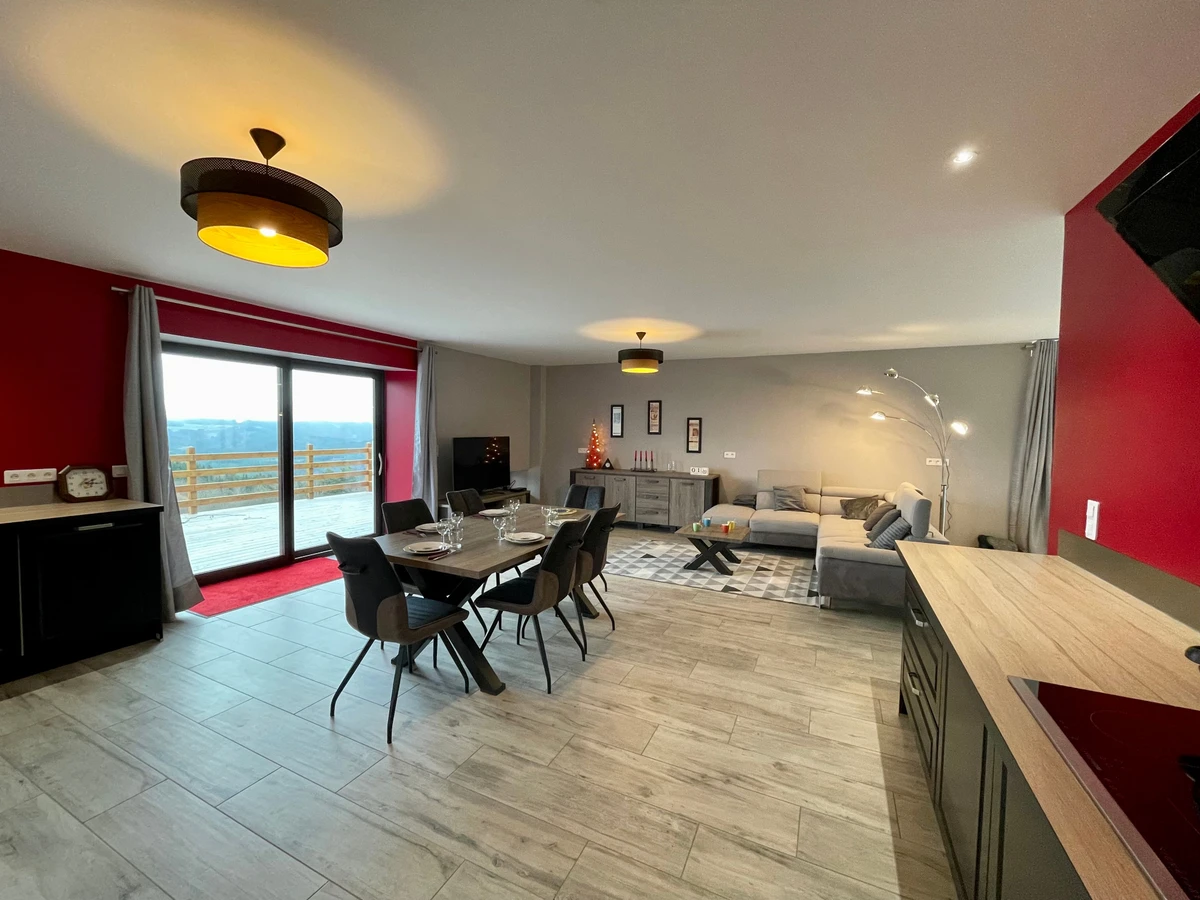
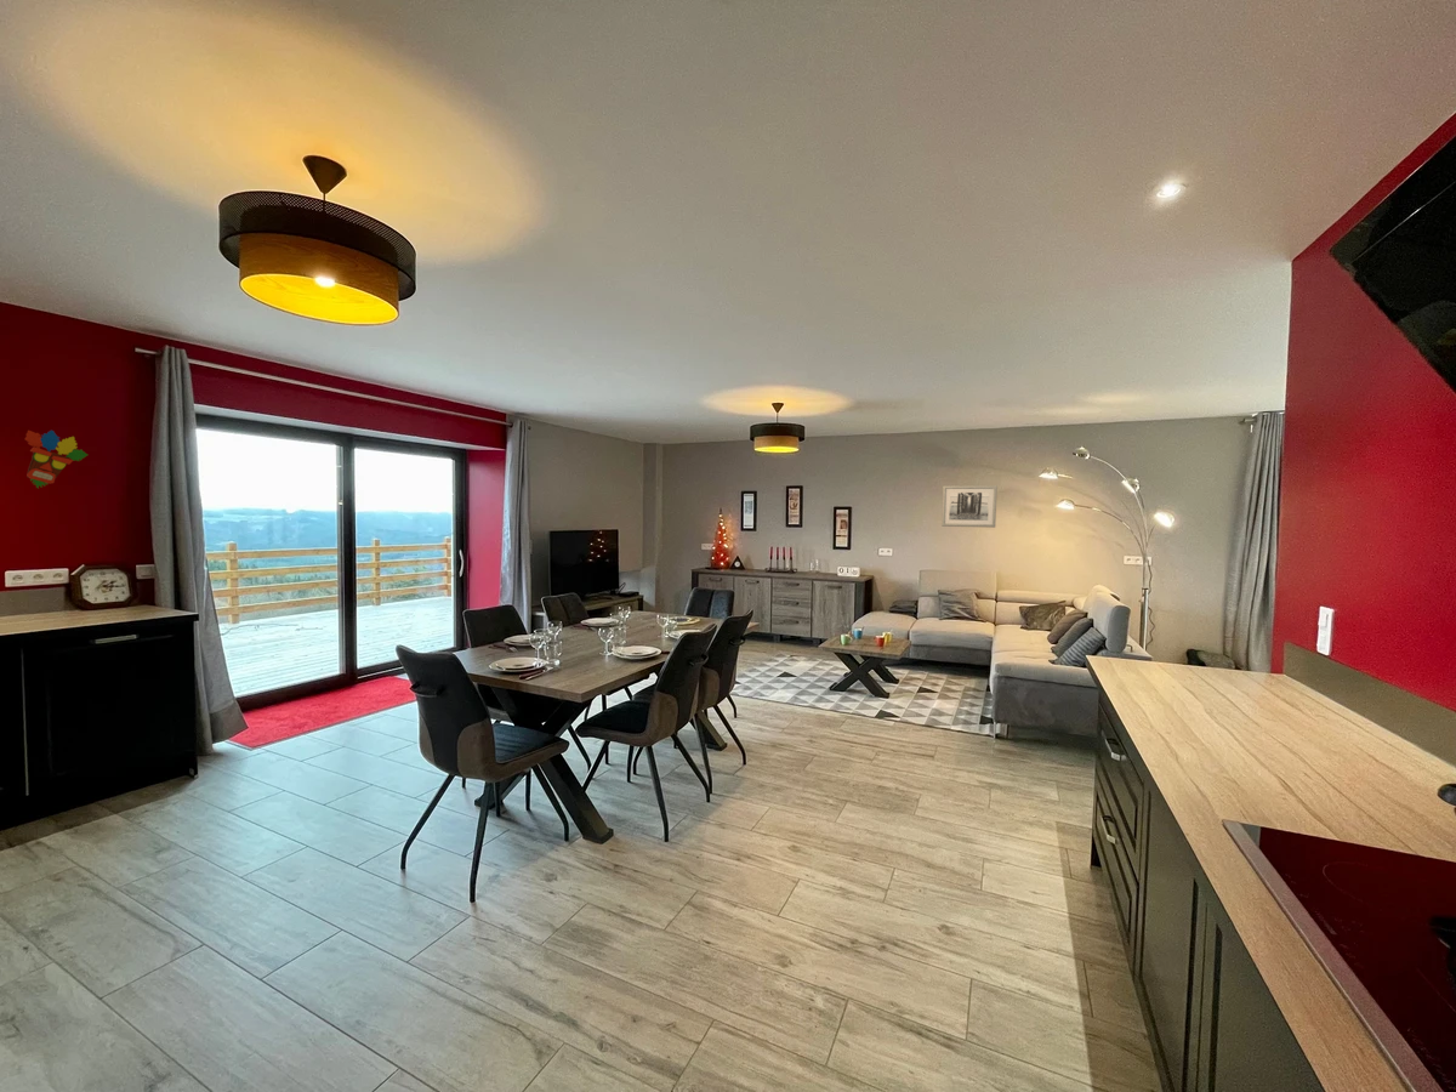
+ decorative mask [24,430,89,489]
+ wall art [940,484,999,529]
